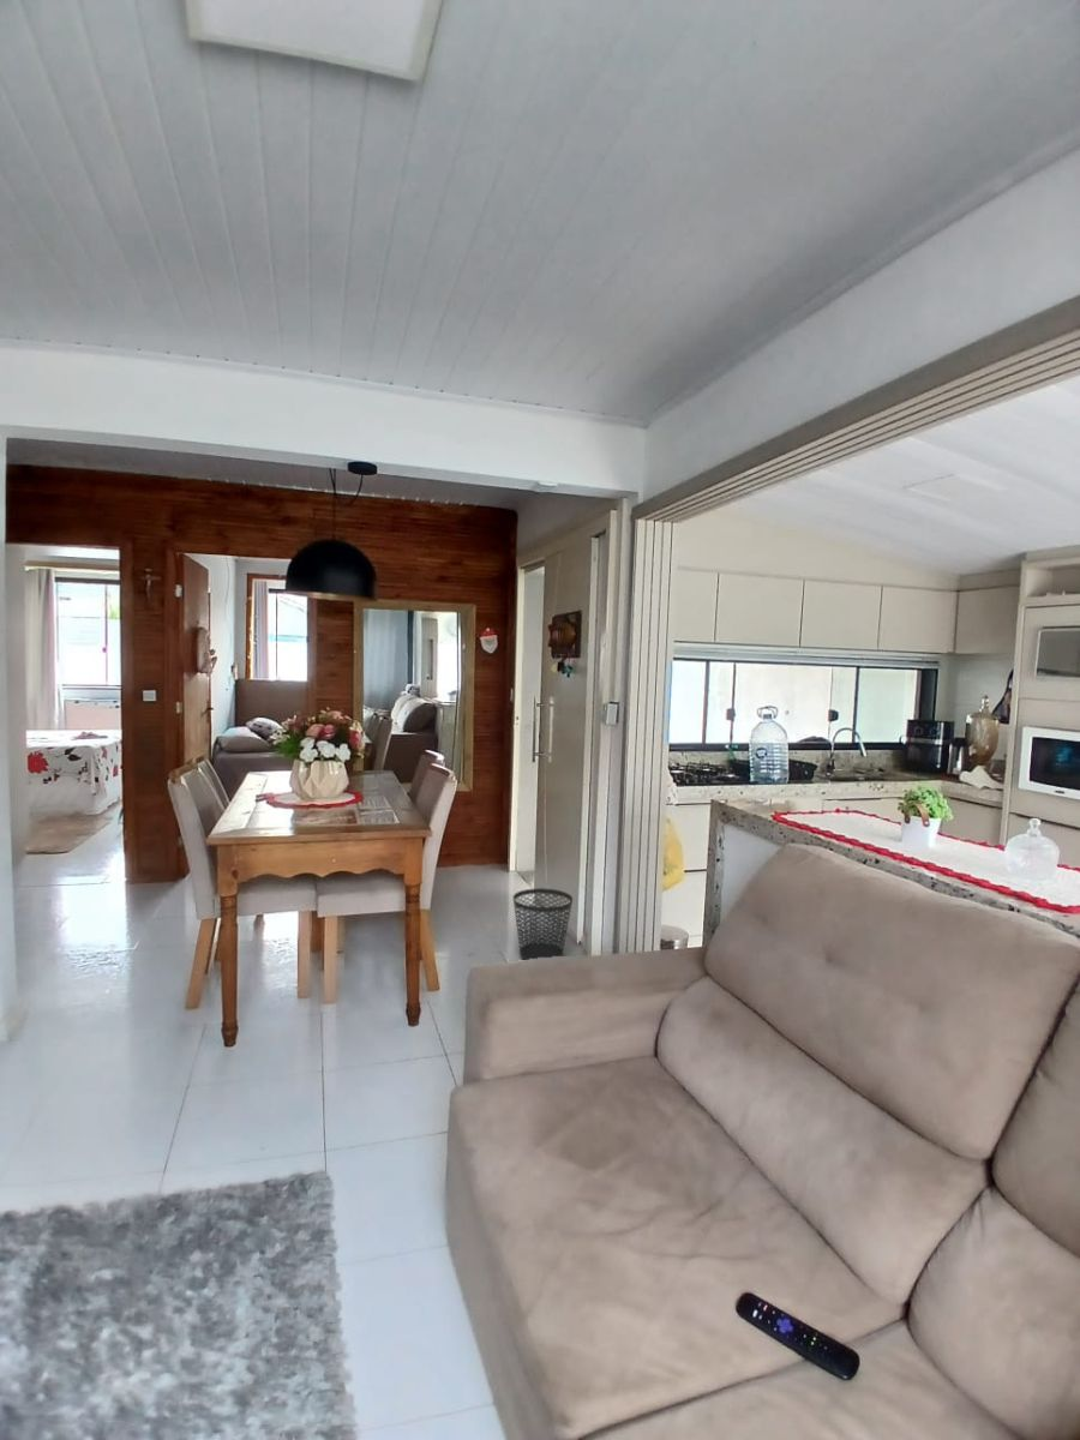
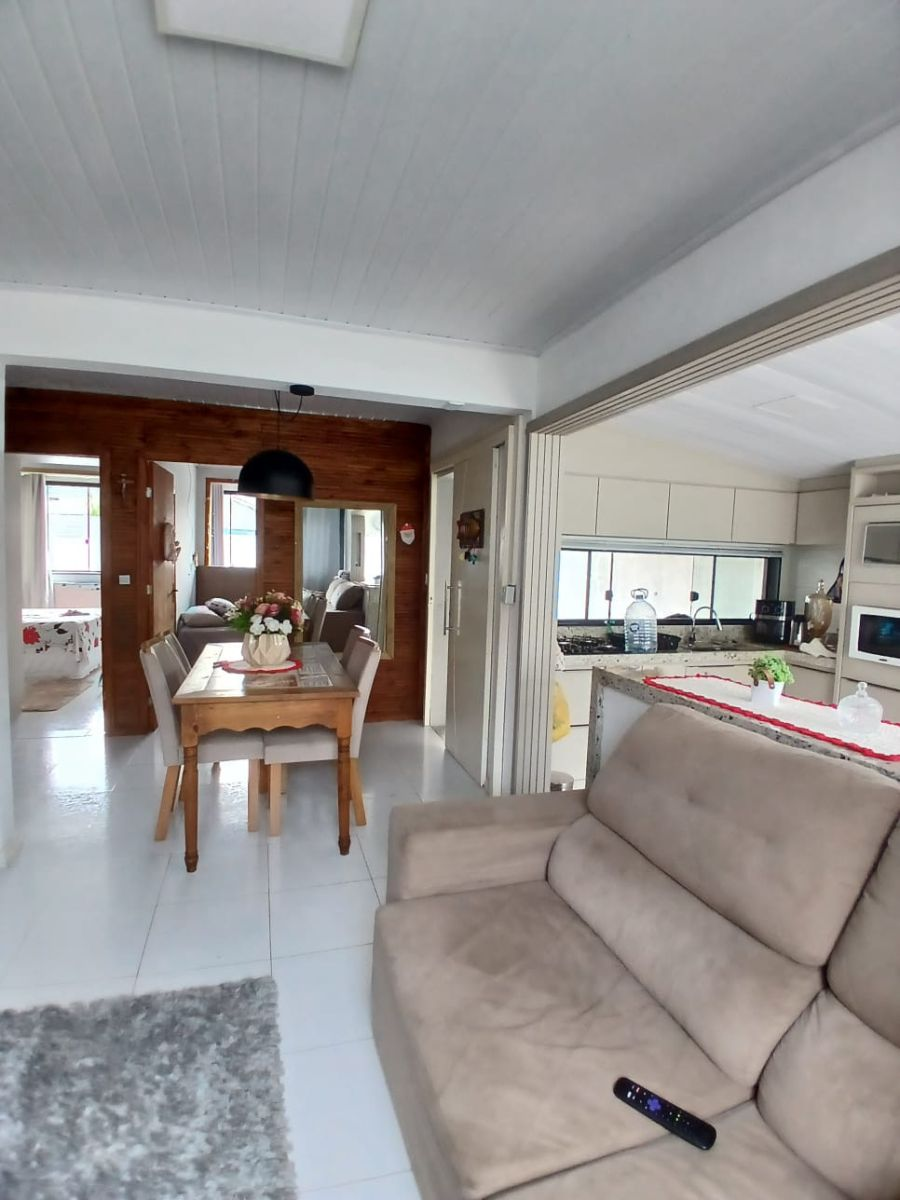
- wastebasket [512,887,574,961]
